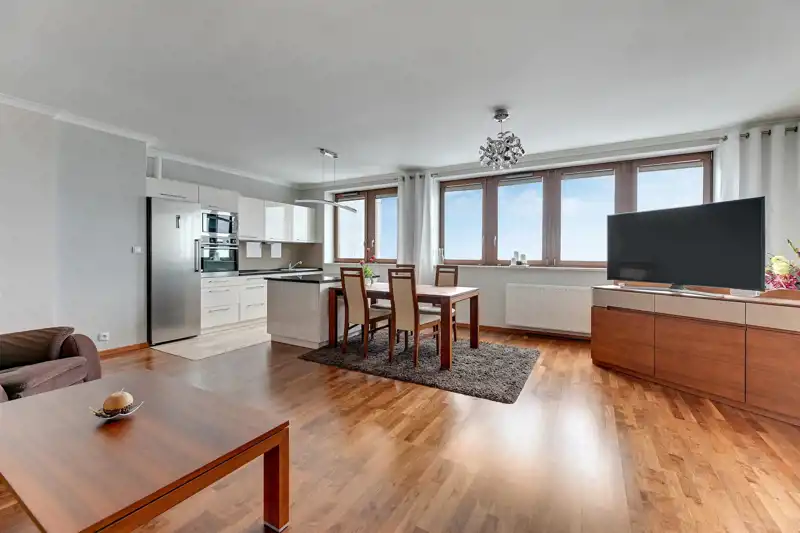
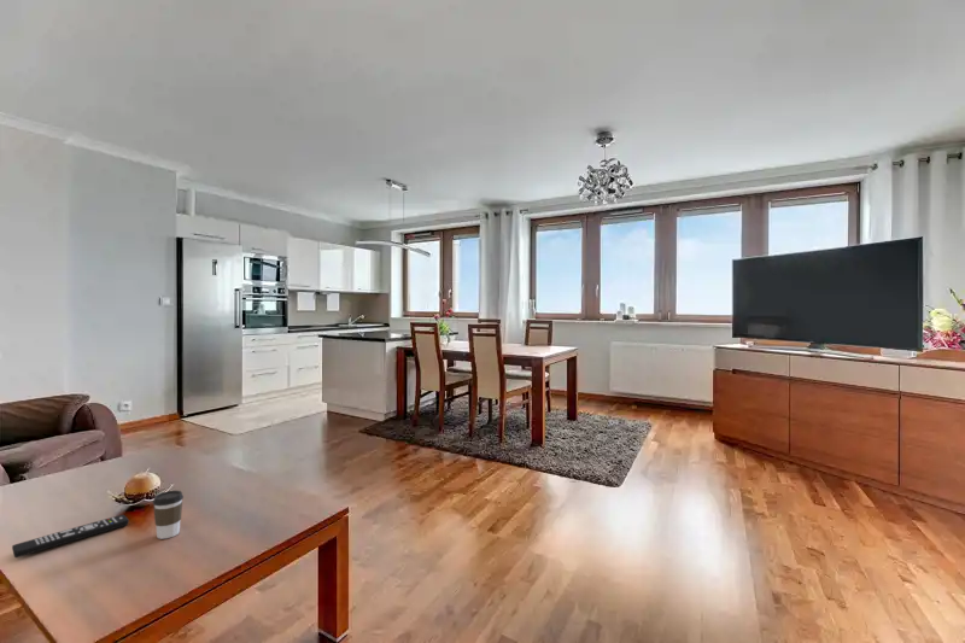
+ remote control [11,514,130,559]
+ coffee cup [152,490,185,540]
